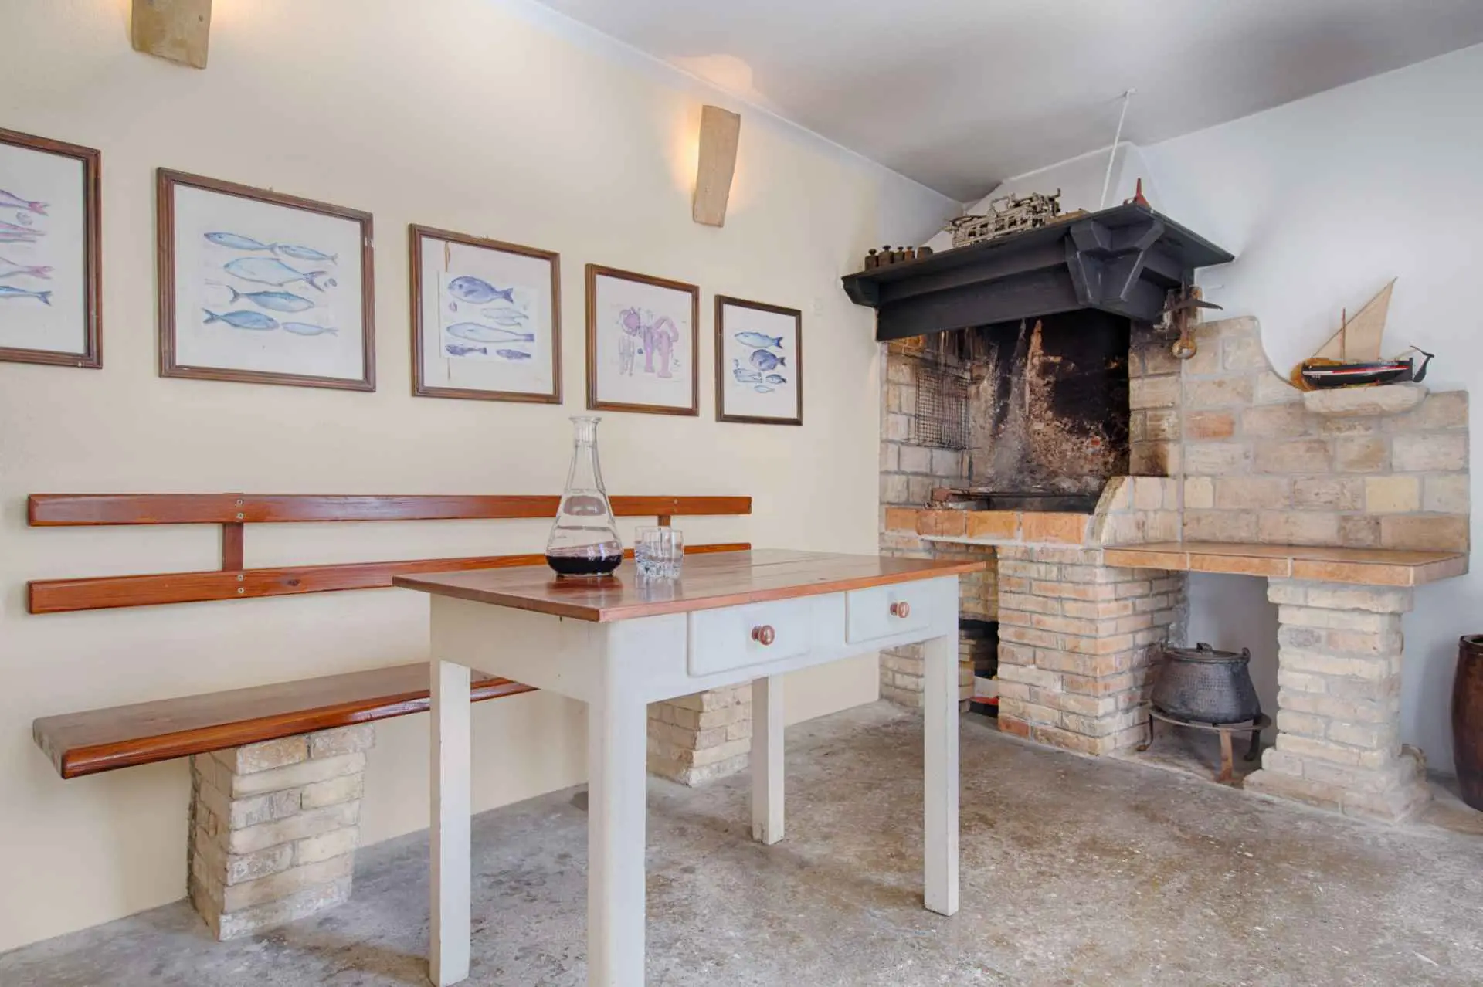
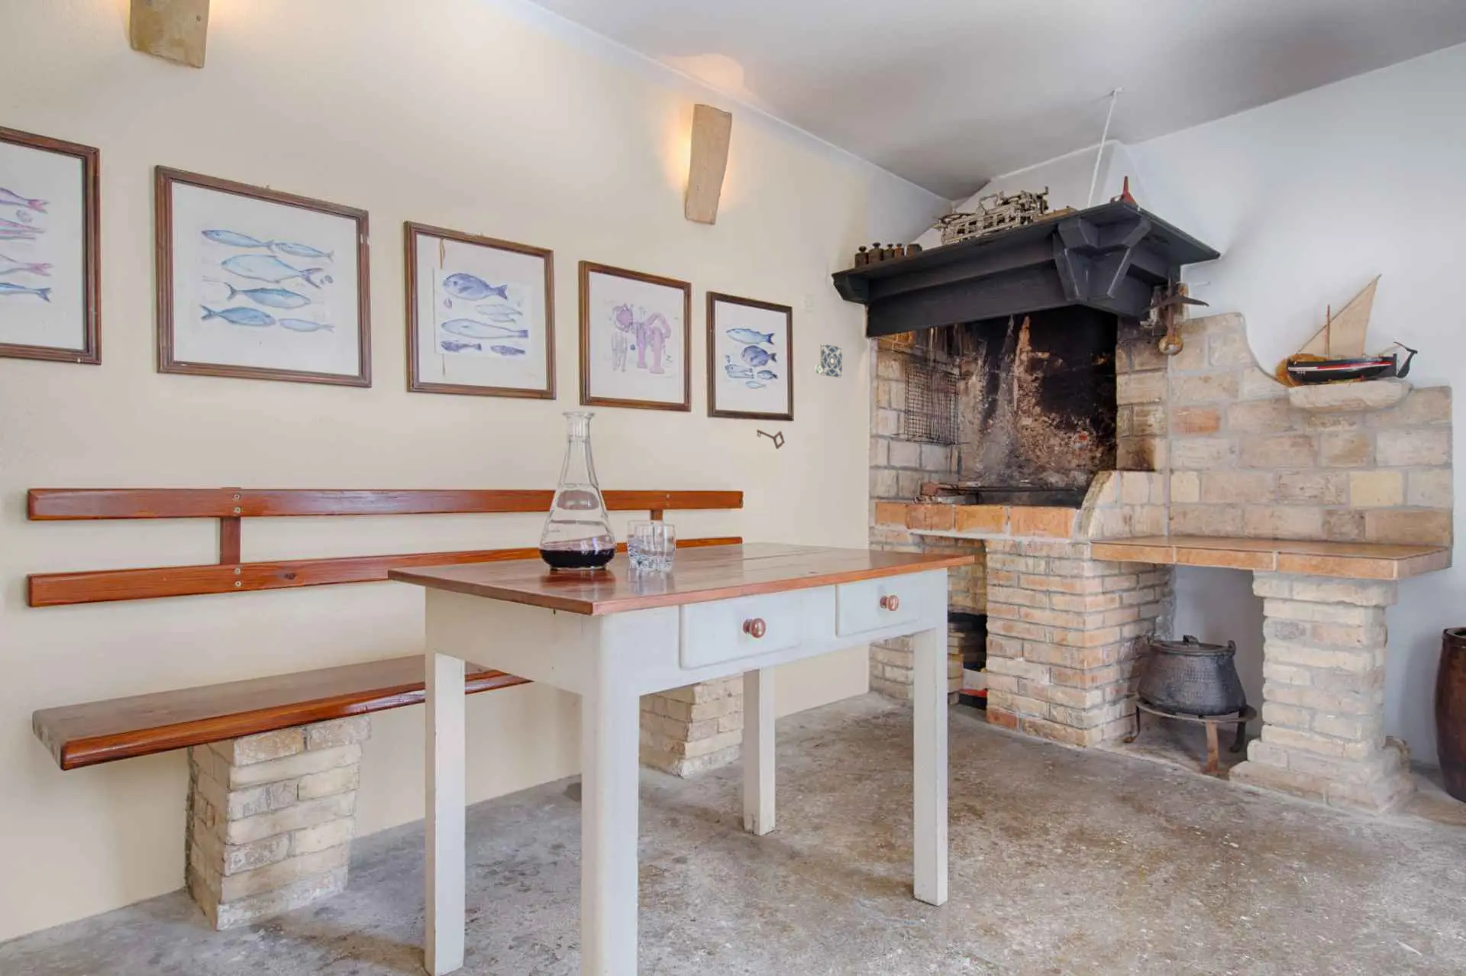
+ decorative key [756,429,785,450]
+ decorative tile [815,343,843,378]
